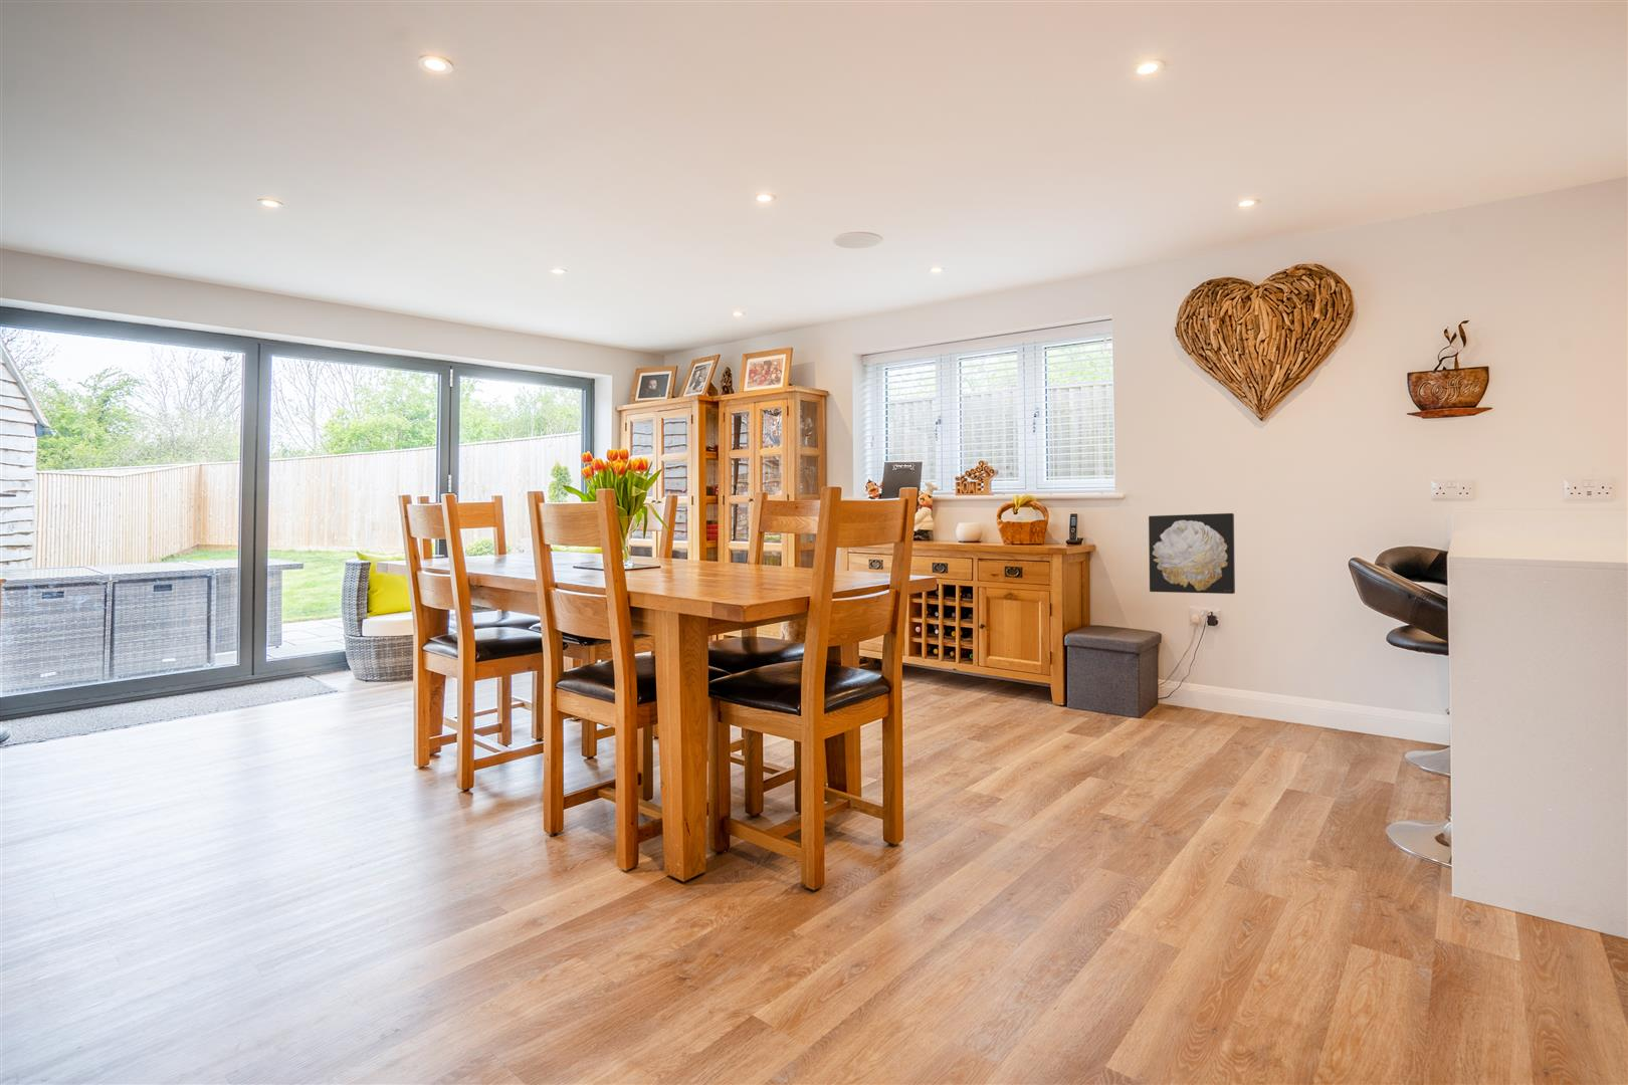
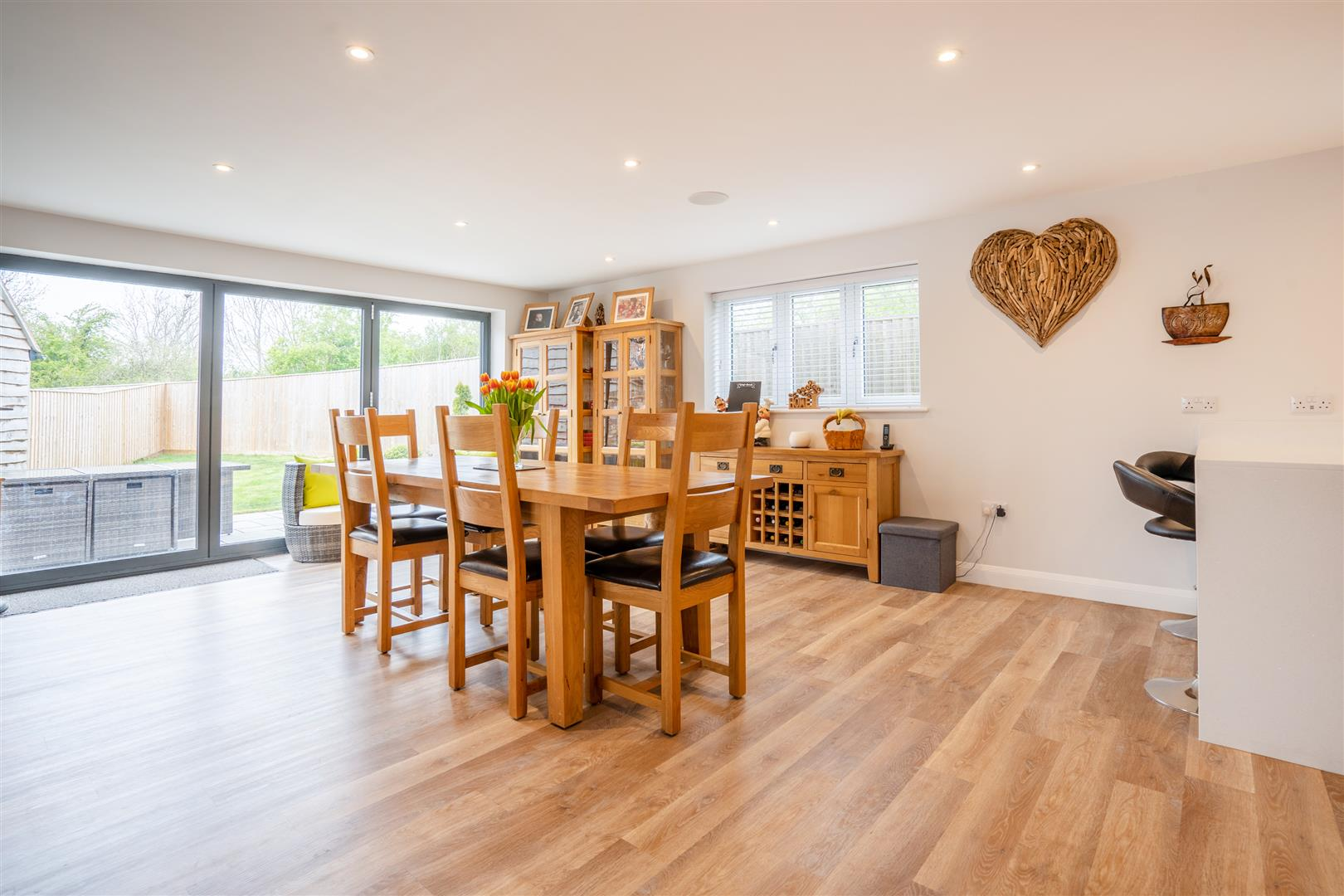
- wall art [1147,512,1236,595]
